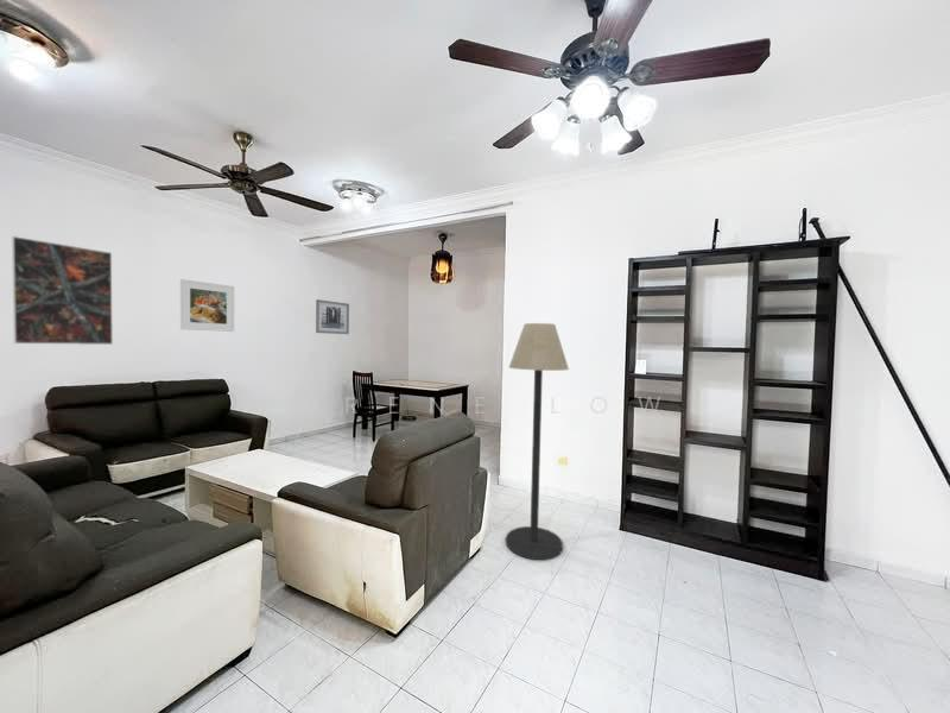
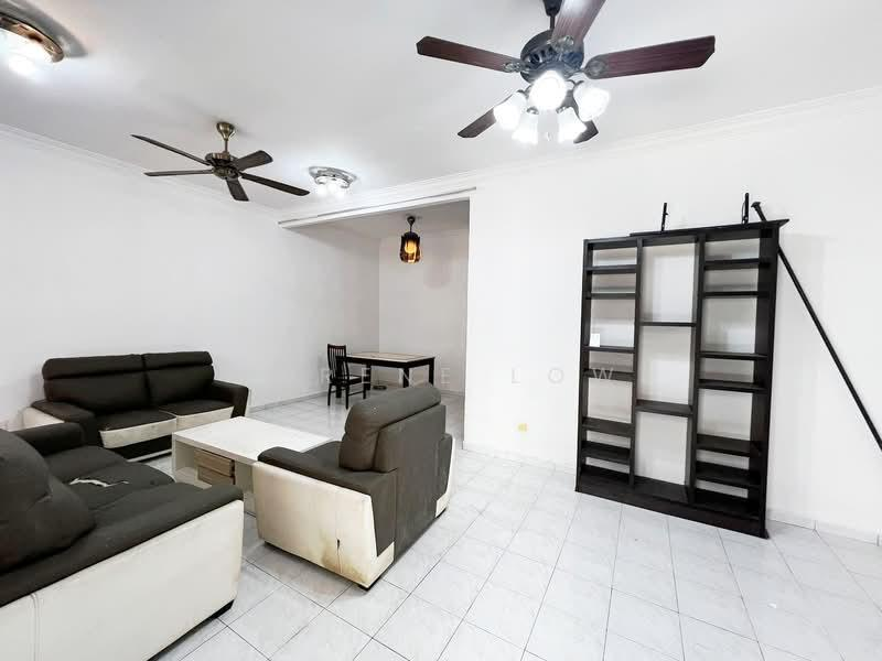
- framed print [179,278,235,333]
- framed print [11,235,114,346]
- wall art [315,298,350,335]
- floor lamp [505,322,570,561]
